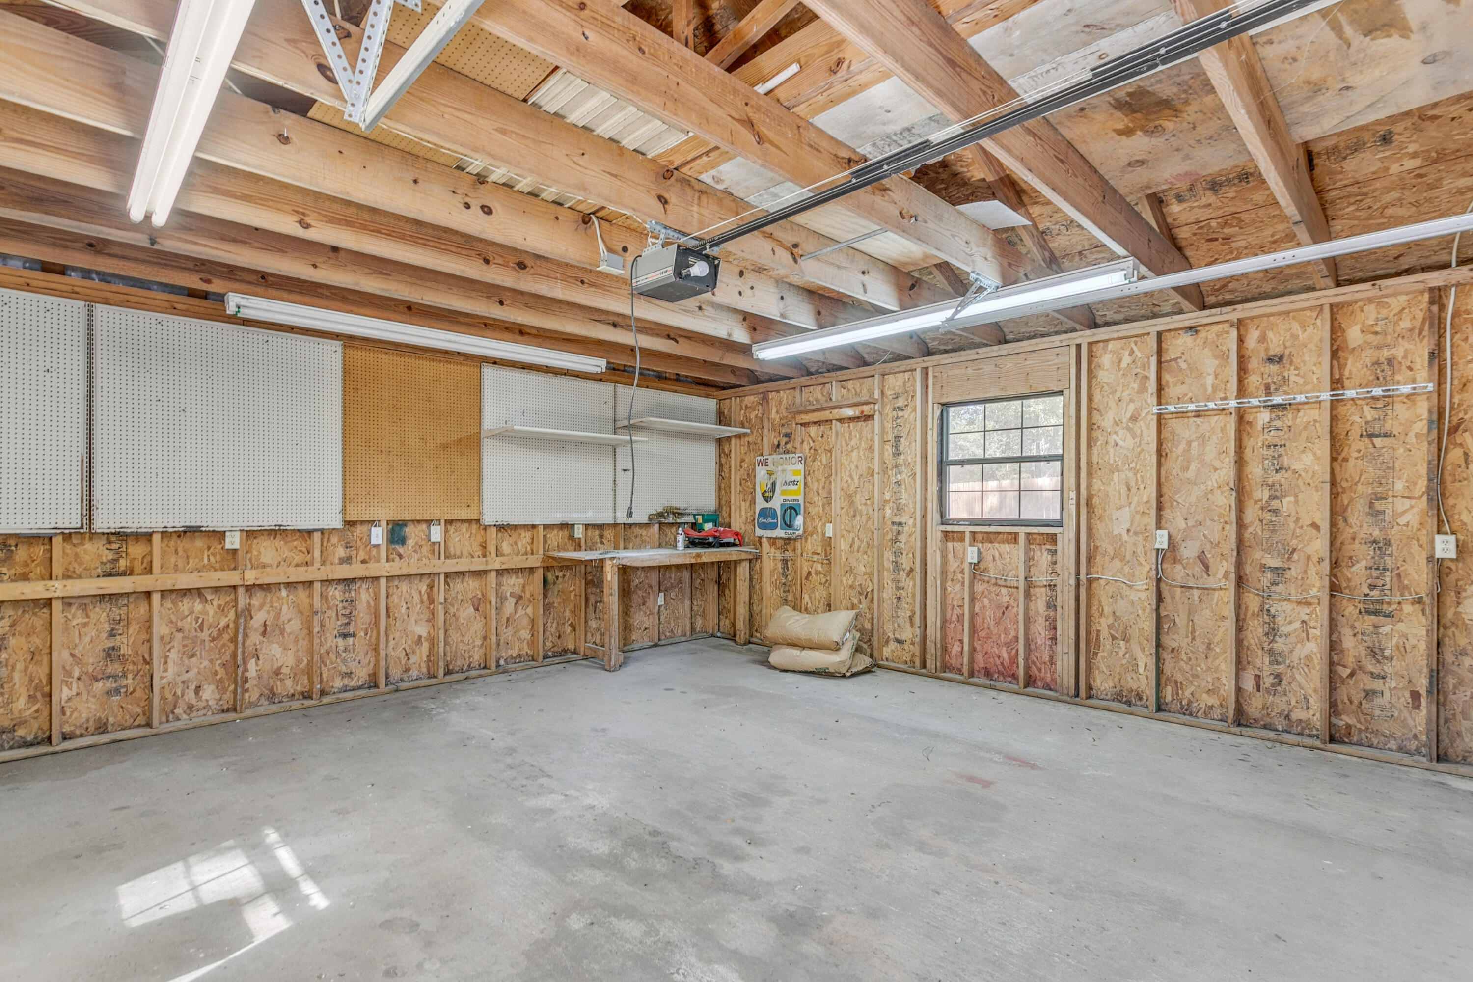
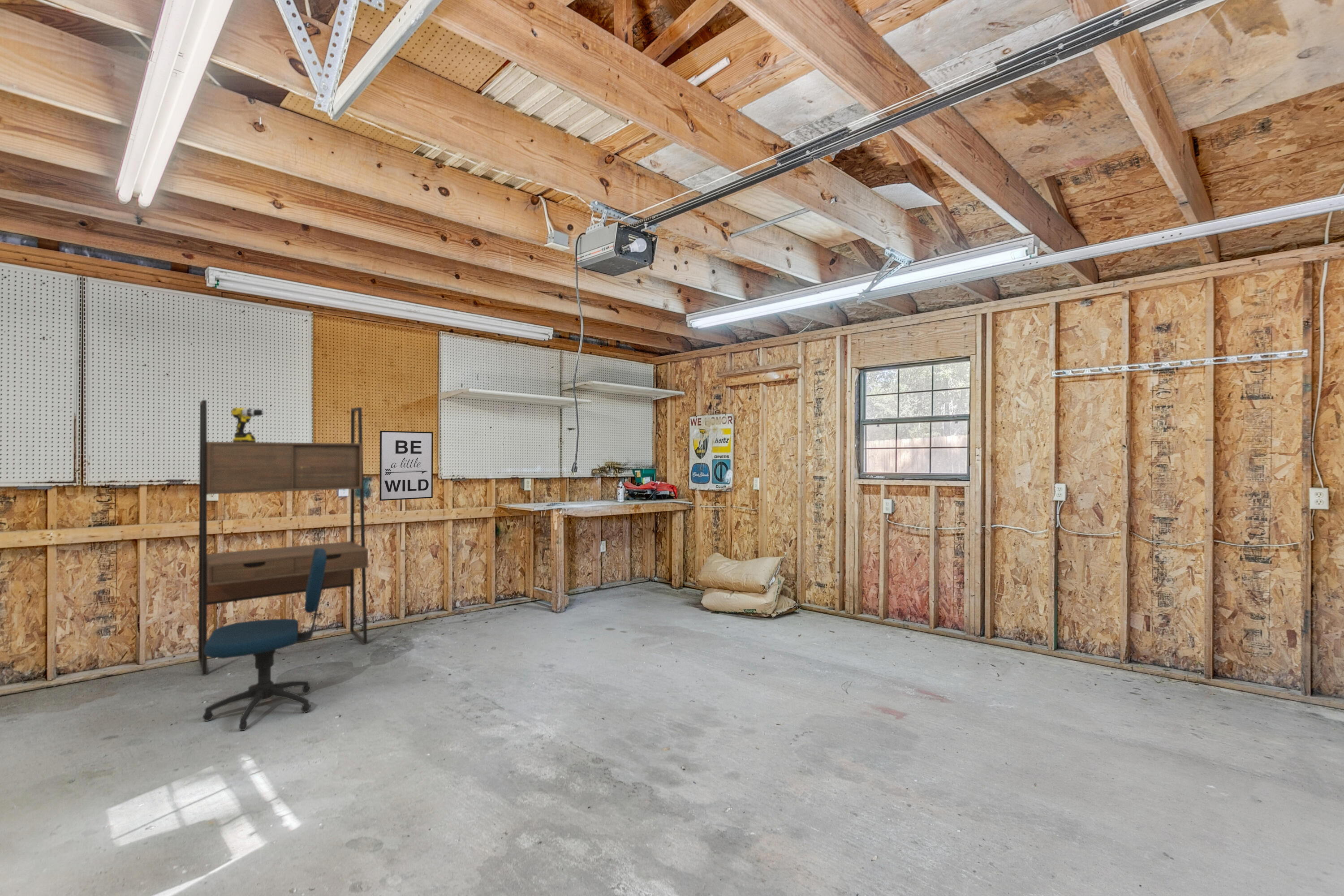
+ desk [198,400,369,676]
+ office chair [202,548,327,731]
+ wall art [379,430,433,501]
+ power drill [228,407,267,442]
